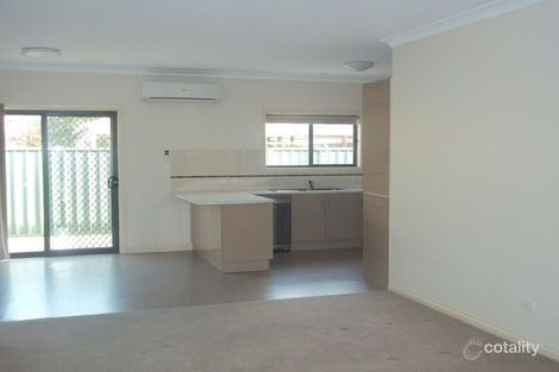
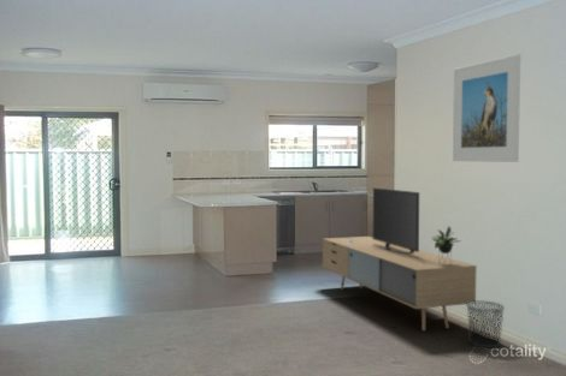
+ waste bin [465,300,506,348]
+ media console [322,186,478,332]
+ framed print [452,53,521,163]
